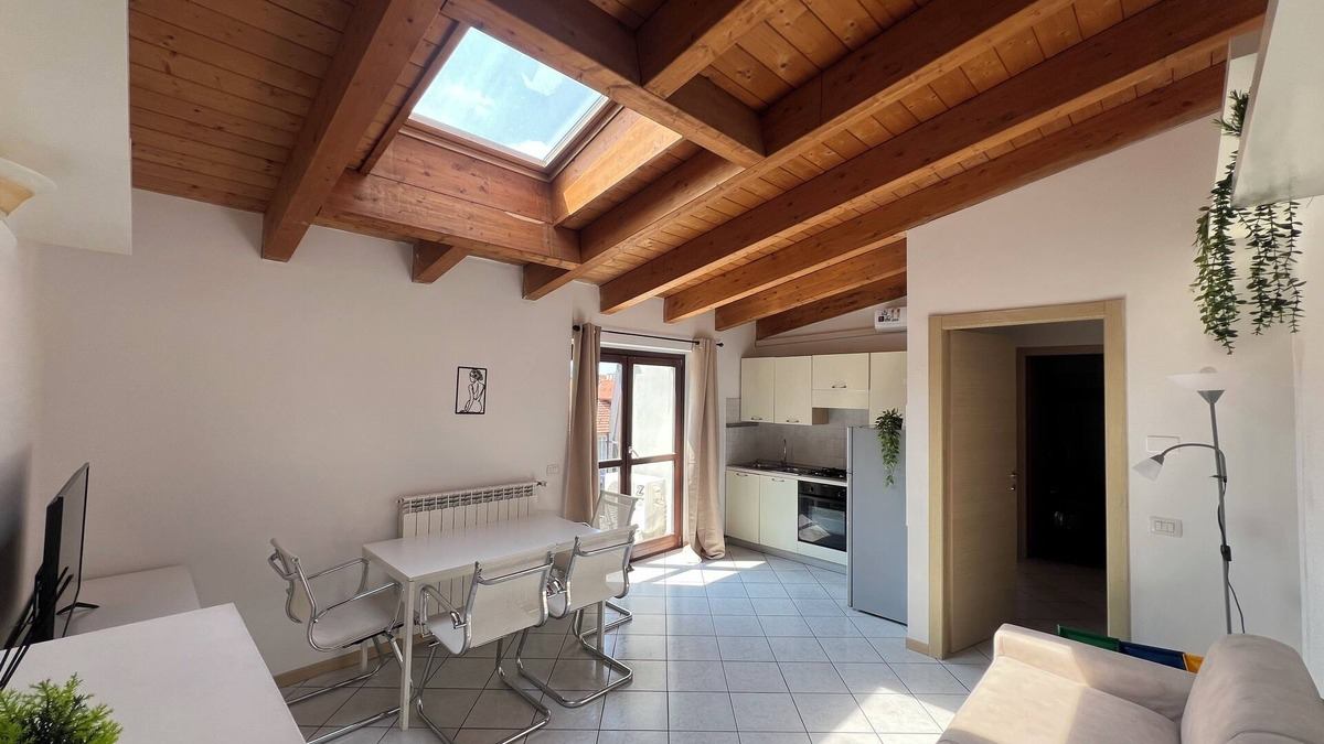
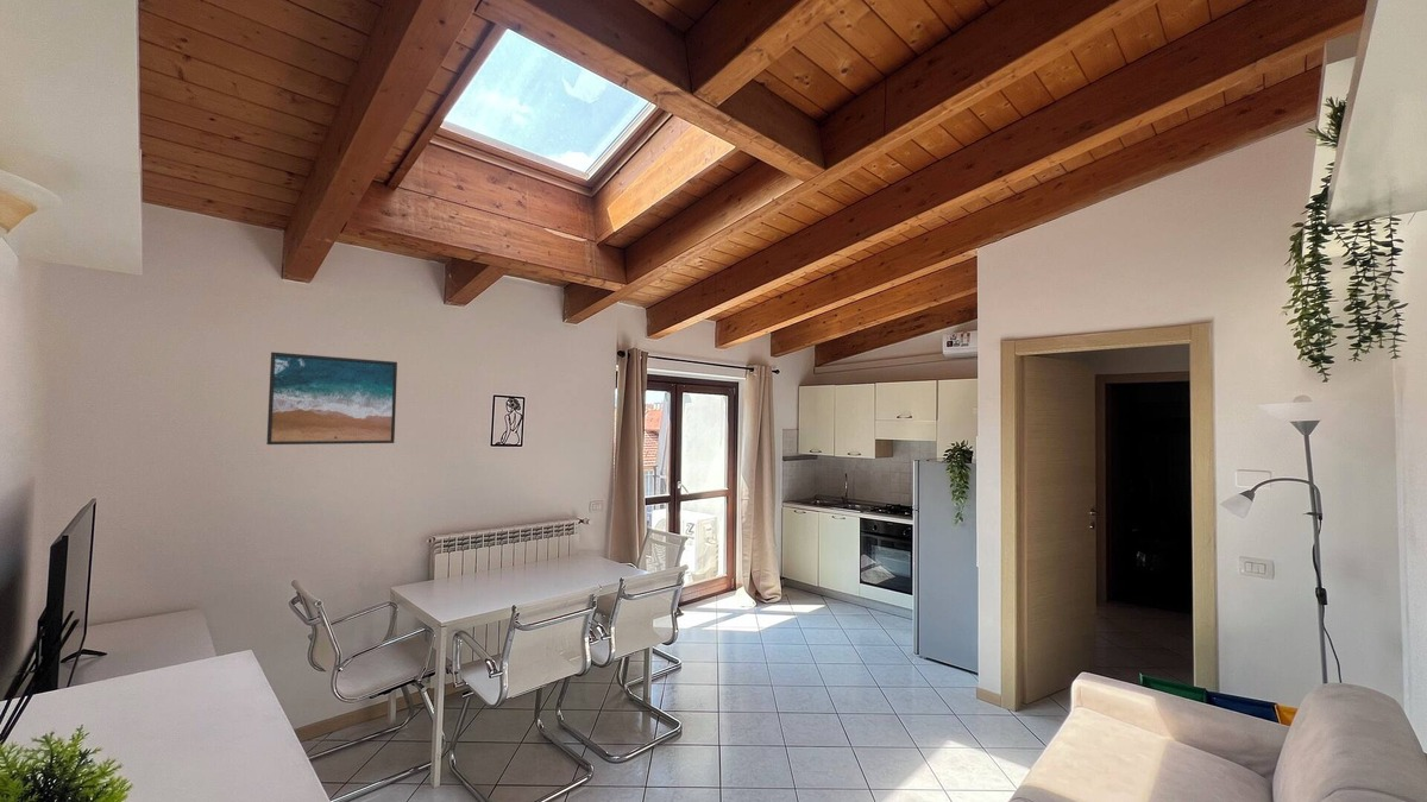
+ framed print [265,351,398,446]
